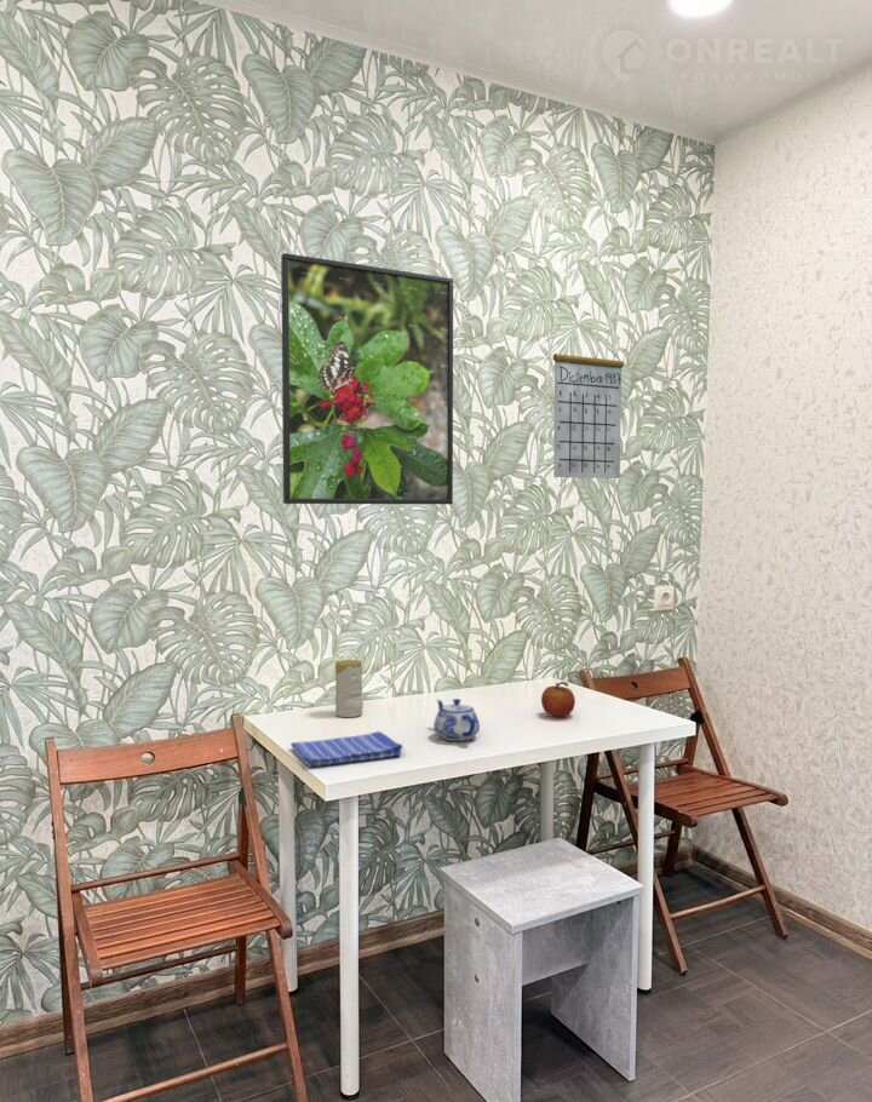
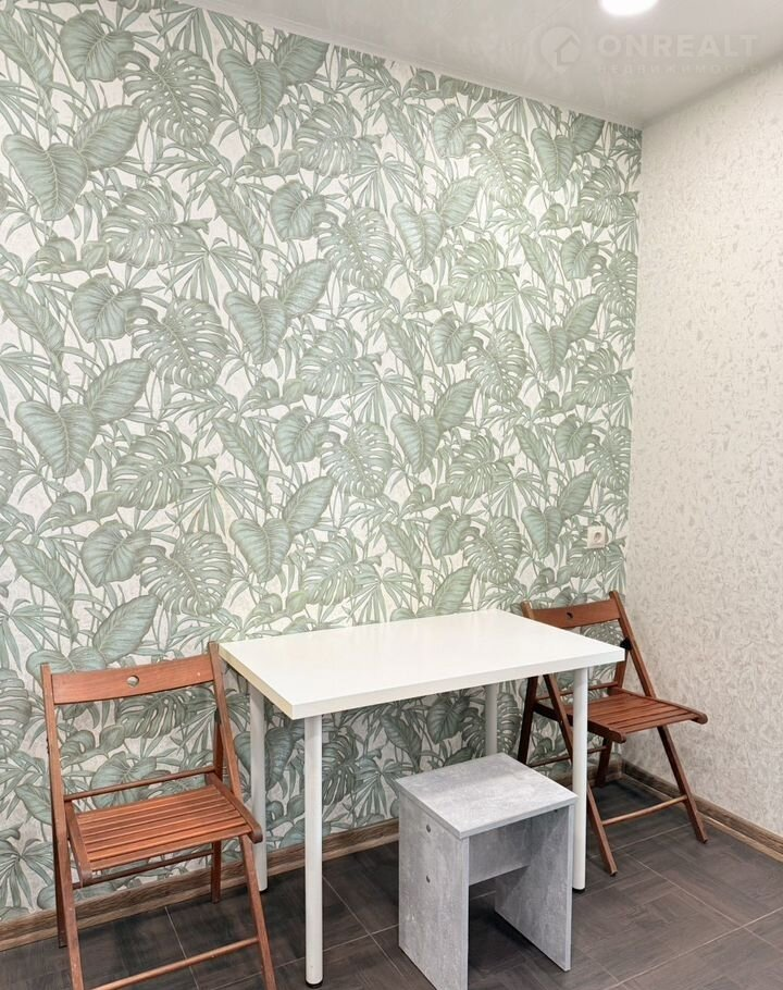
- calendar [552,329,625,480]
- dish towel [289,730,405,769]
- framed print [280,252,454,505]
- teapot [432,698,481,742]
- fruit [540,681,576,718]
- candle [334,659,365,718]
